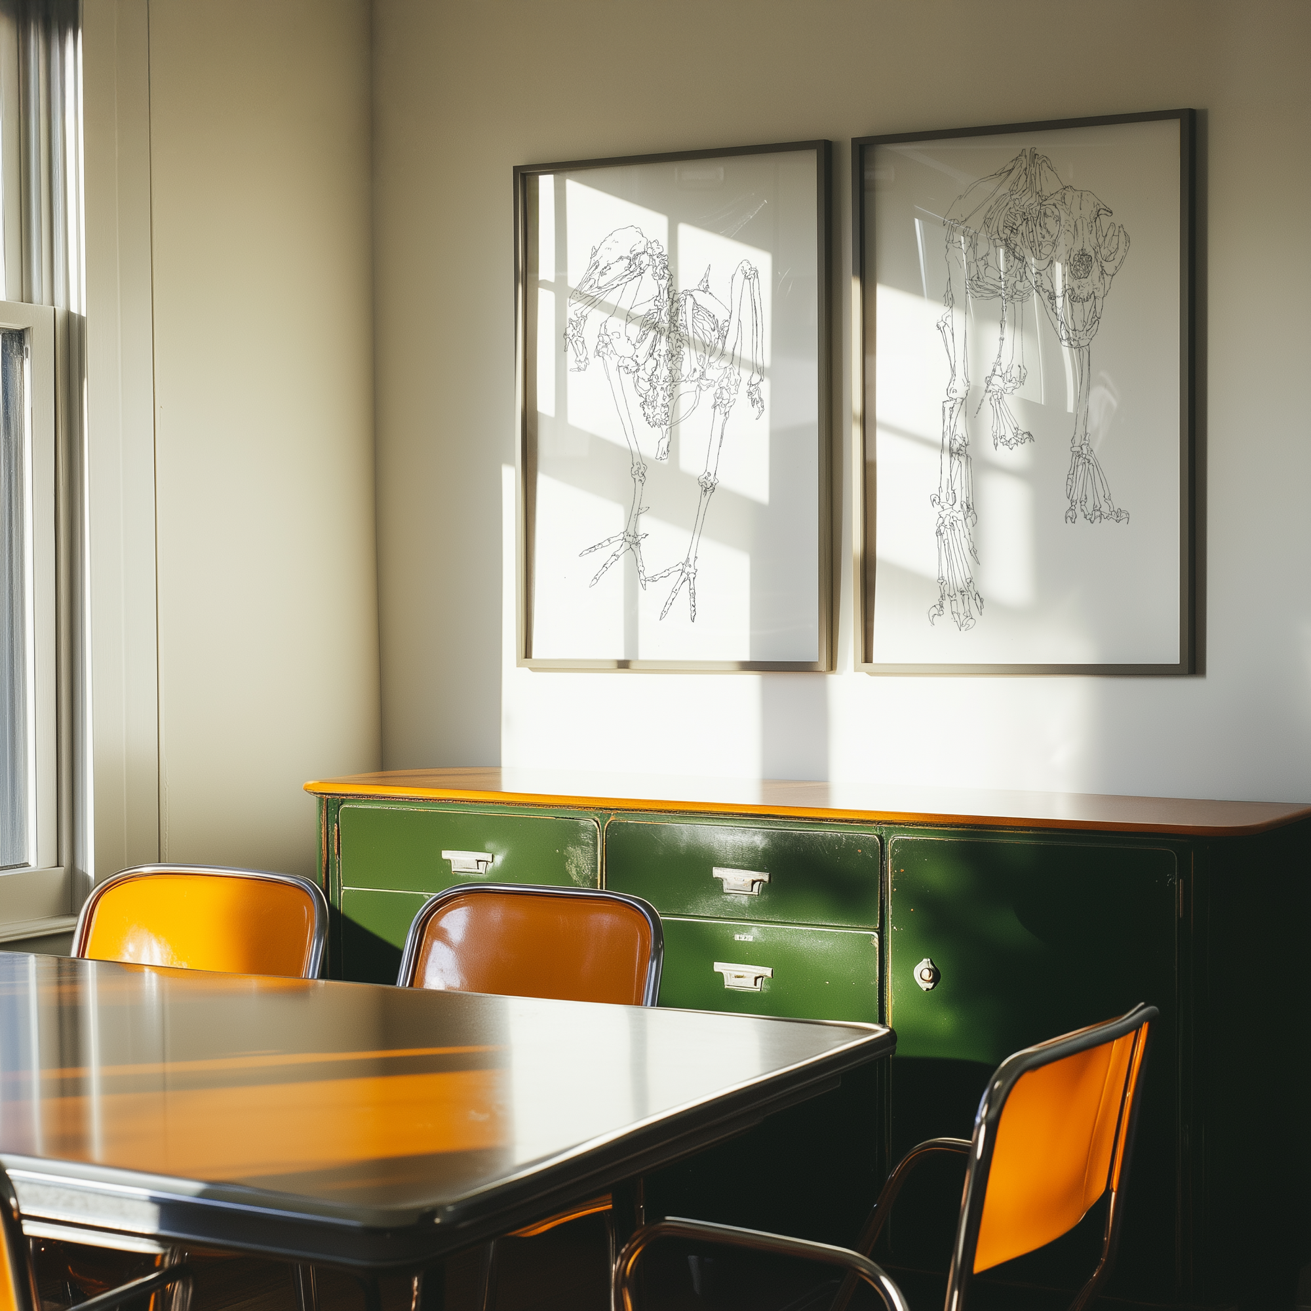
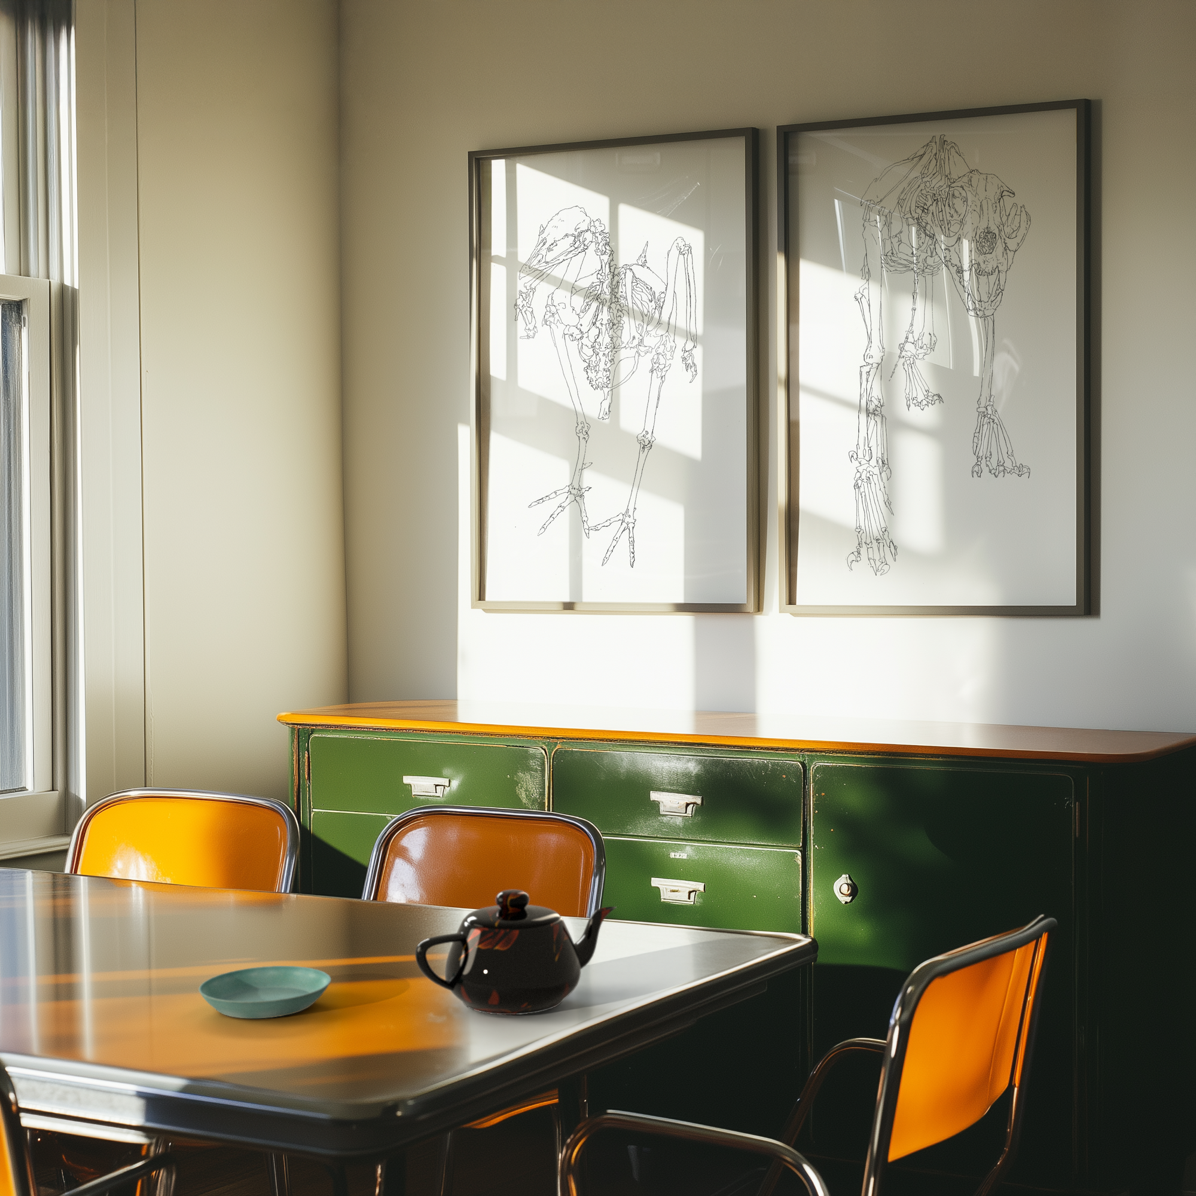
+ saucer [198,965,332,1019]
+ teapot [414,889,617,1015]
